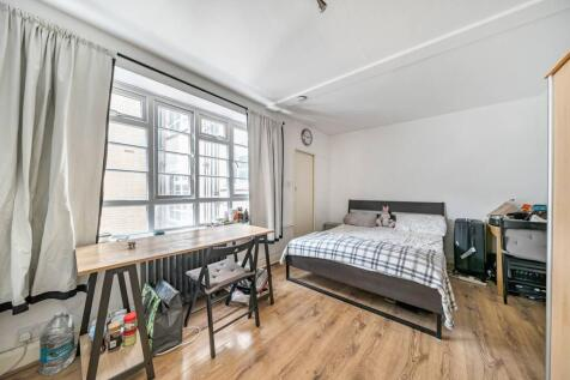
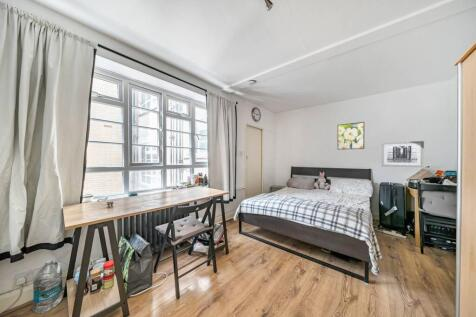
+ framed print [337,121,365,150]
+ wall art [381,140,425,168]
